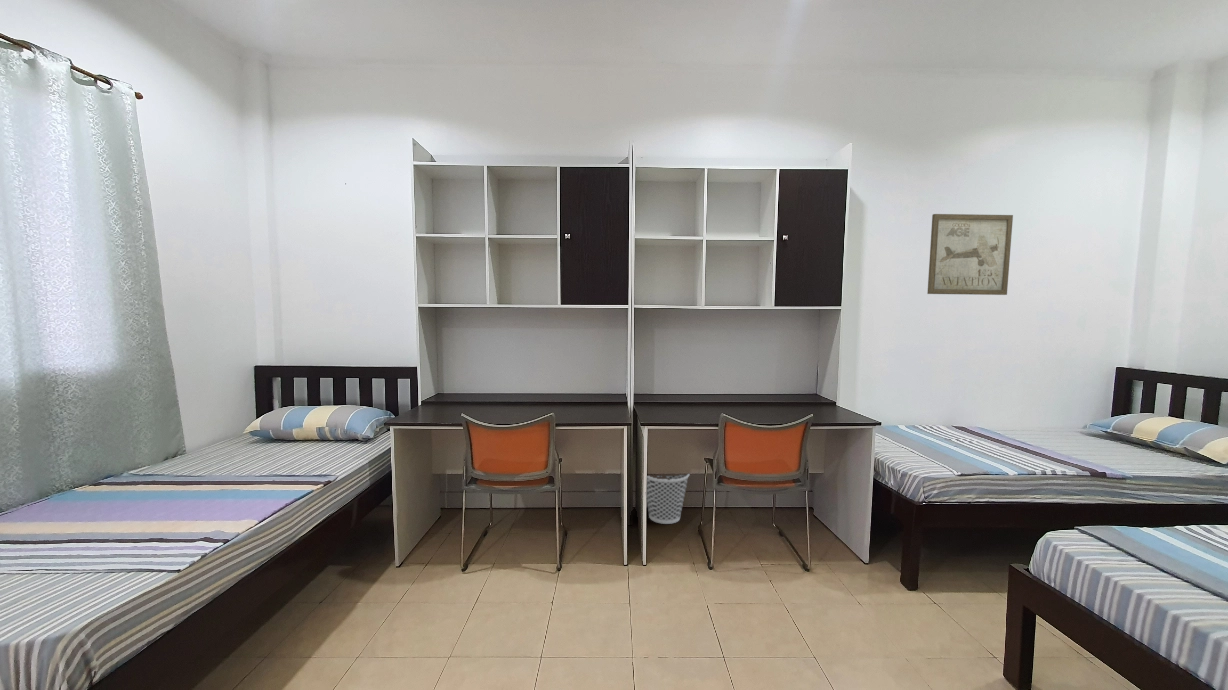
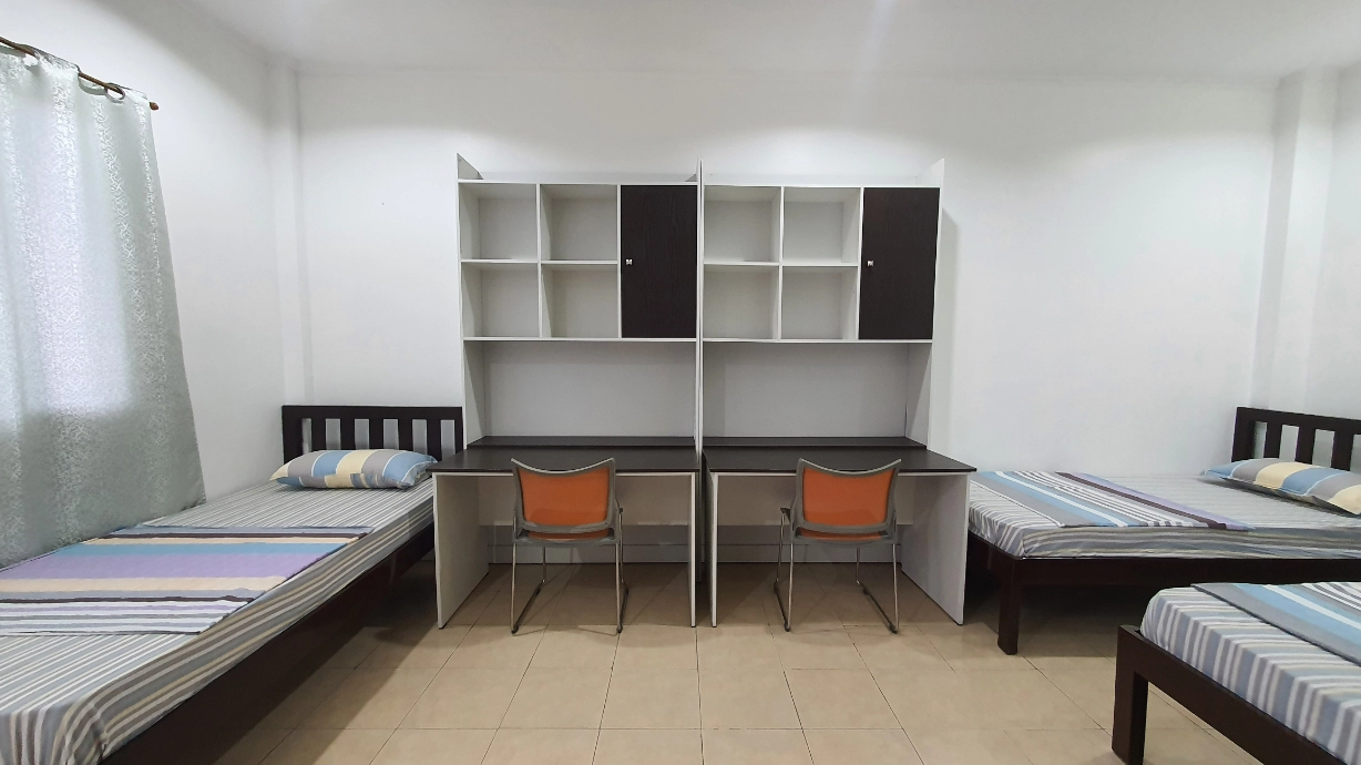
- wastebasket [646,473,691,525]
- wall art [926,213,1014,296]
